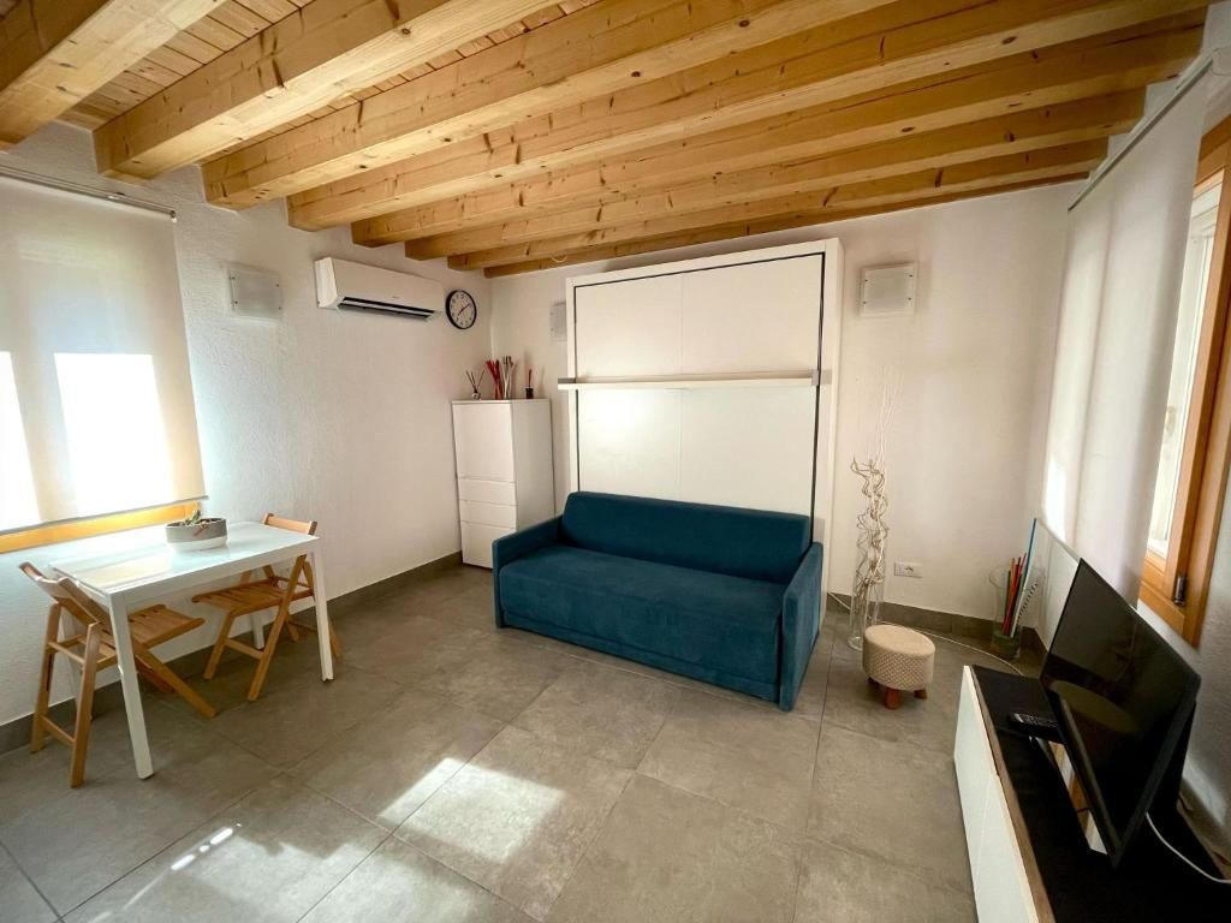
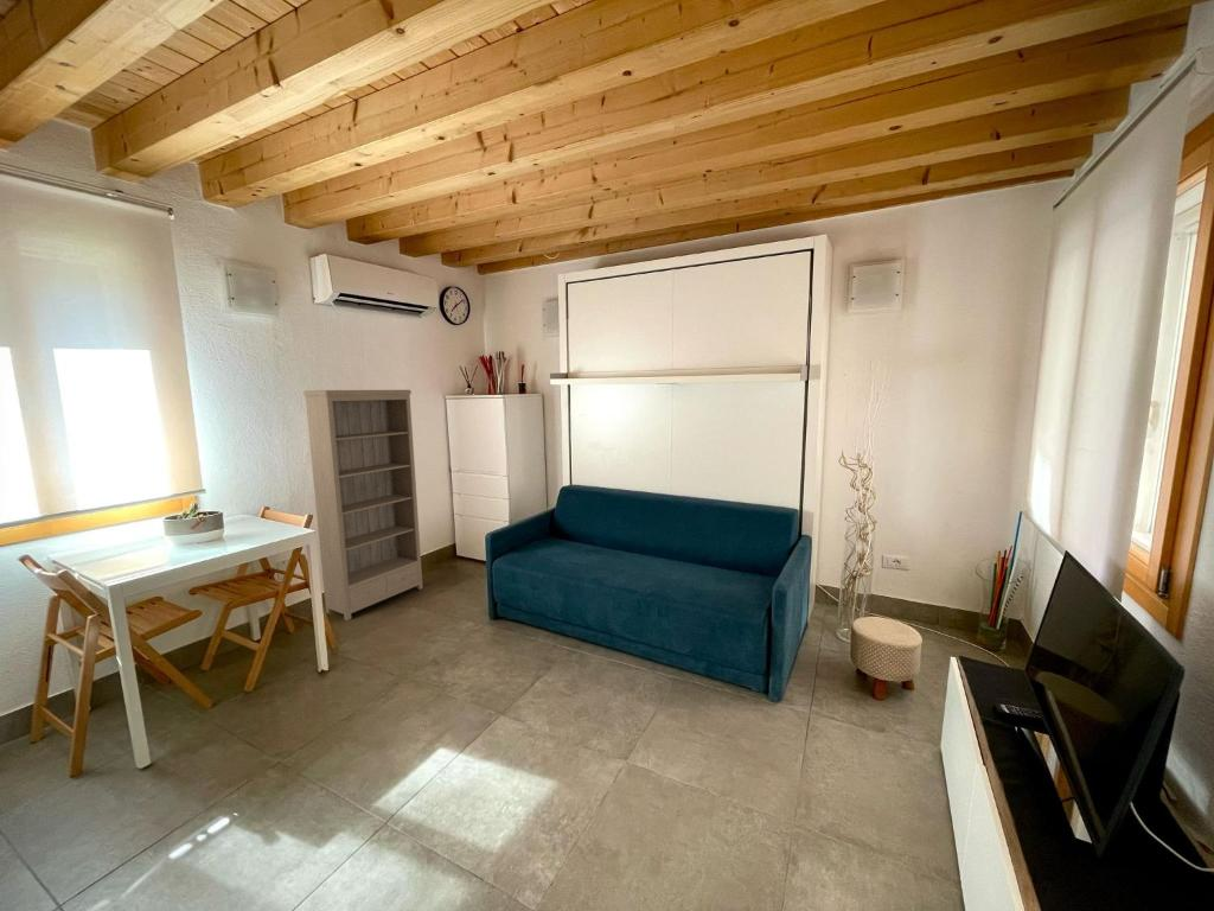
+ bookshelf [302,389,424,622]
